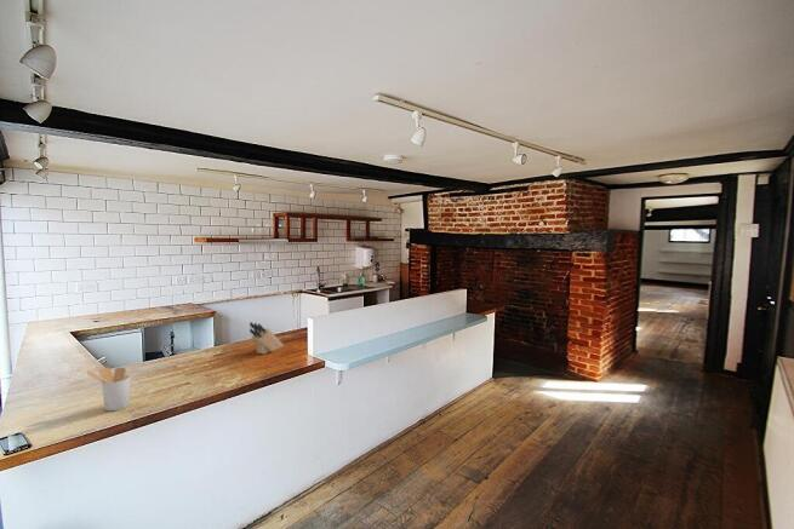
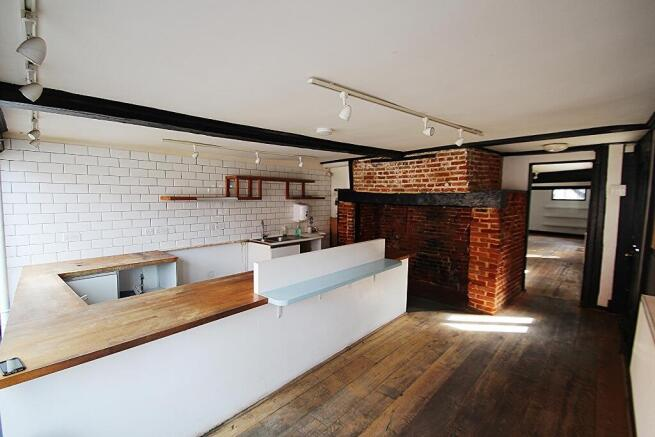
- knife block [249,321,285,355]
- utensil holder [86,367,132,412]
